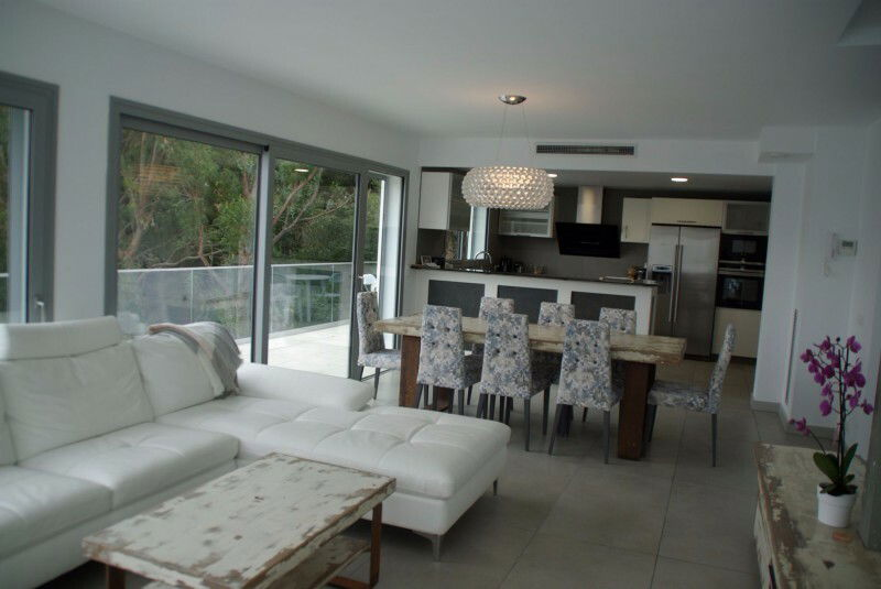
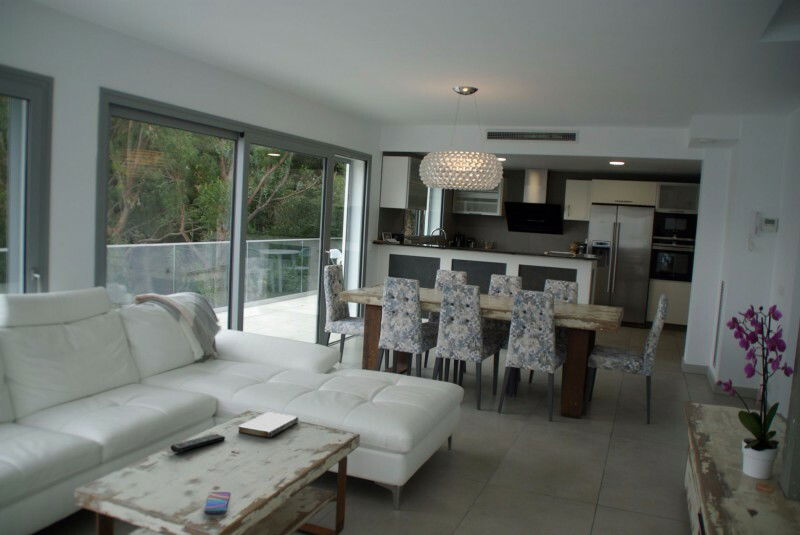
+ remote control [169,433,226,454]
+ book [238,411,300,439]
+ smartphone [203,491,231,514]
